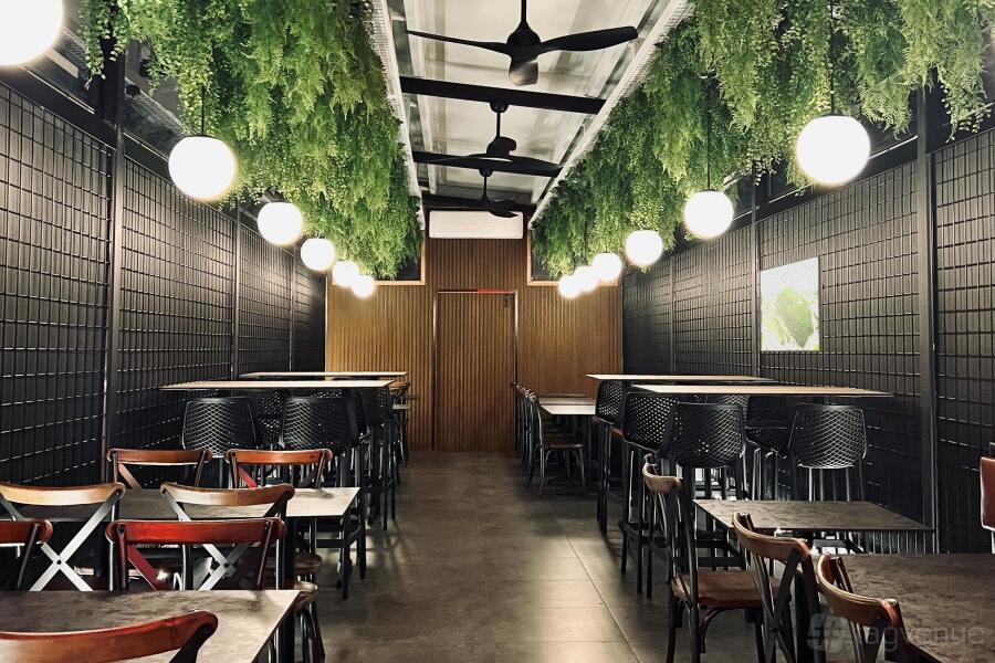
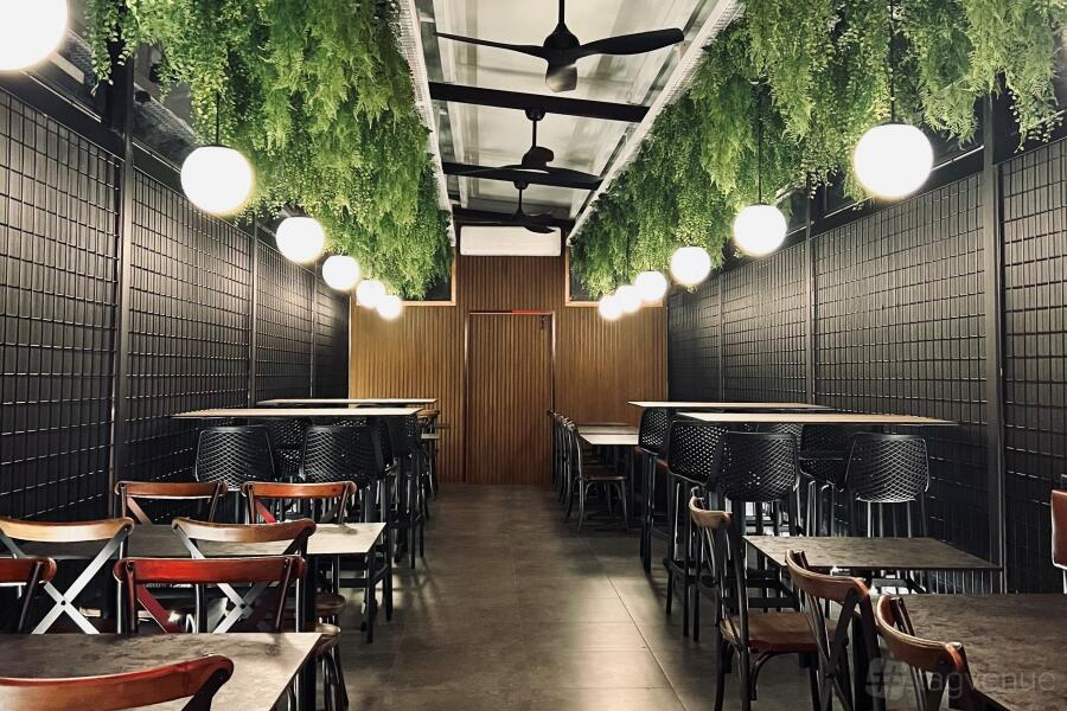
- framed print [758,254,824,352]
